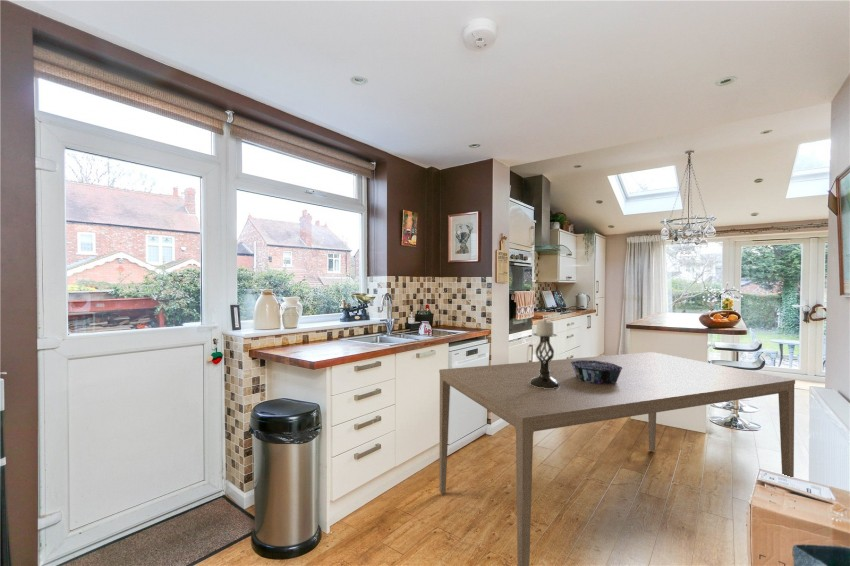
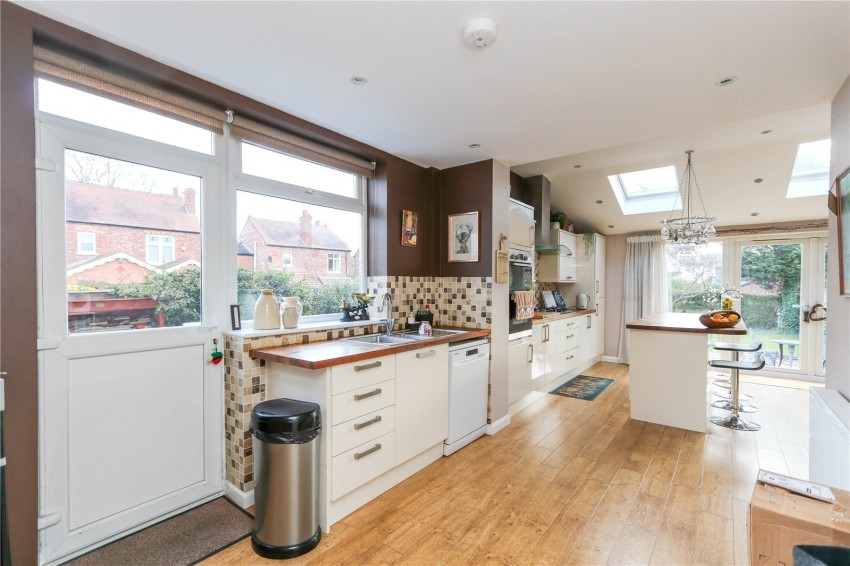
- dining table [438,351,796,566]
- decorative bowl [571,360,623,384]
- candle holder [530,318,560,389]
